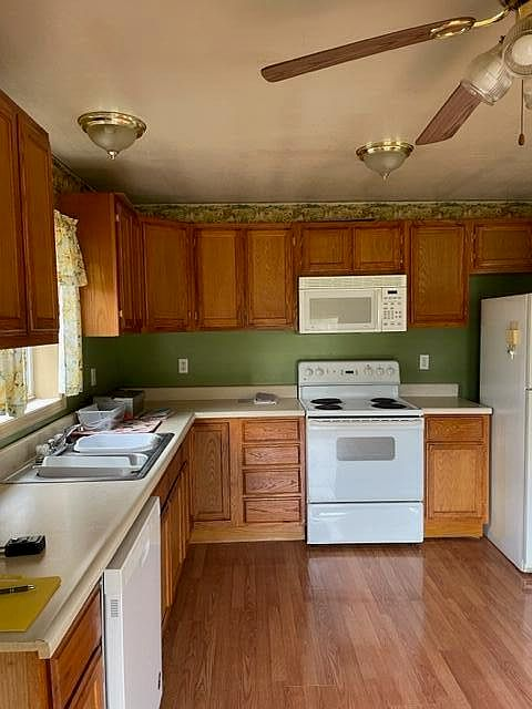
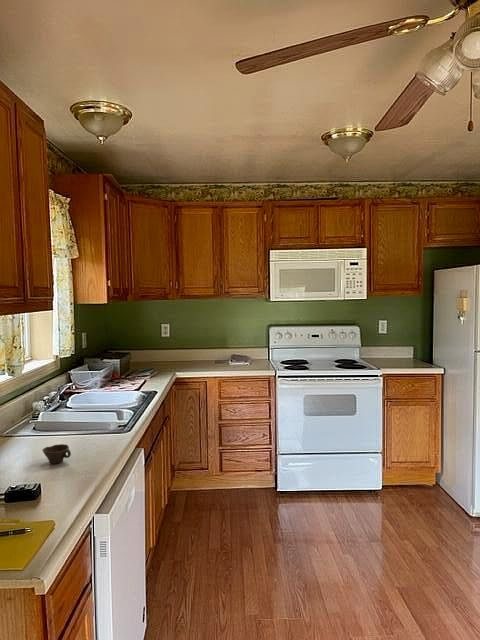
+ cup [41,443,72,465]
